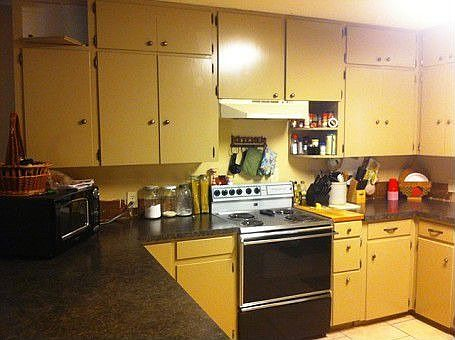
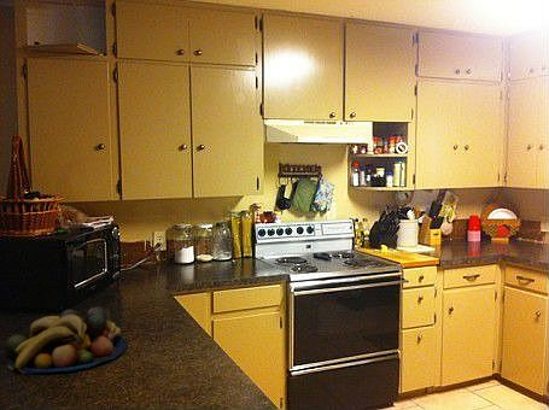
+ fruit bowl [2,305,128,375]
